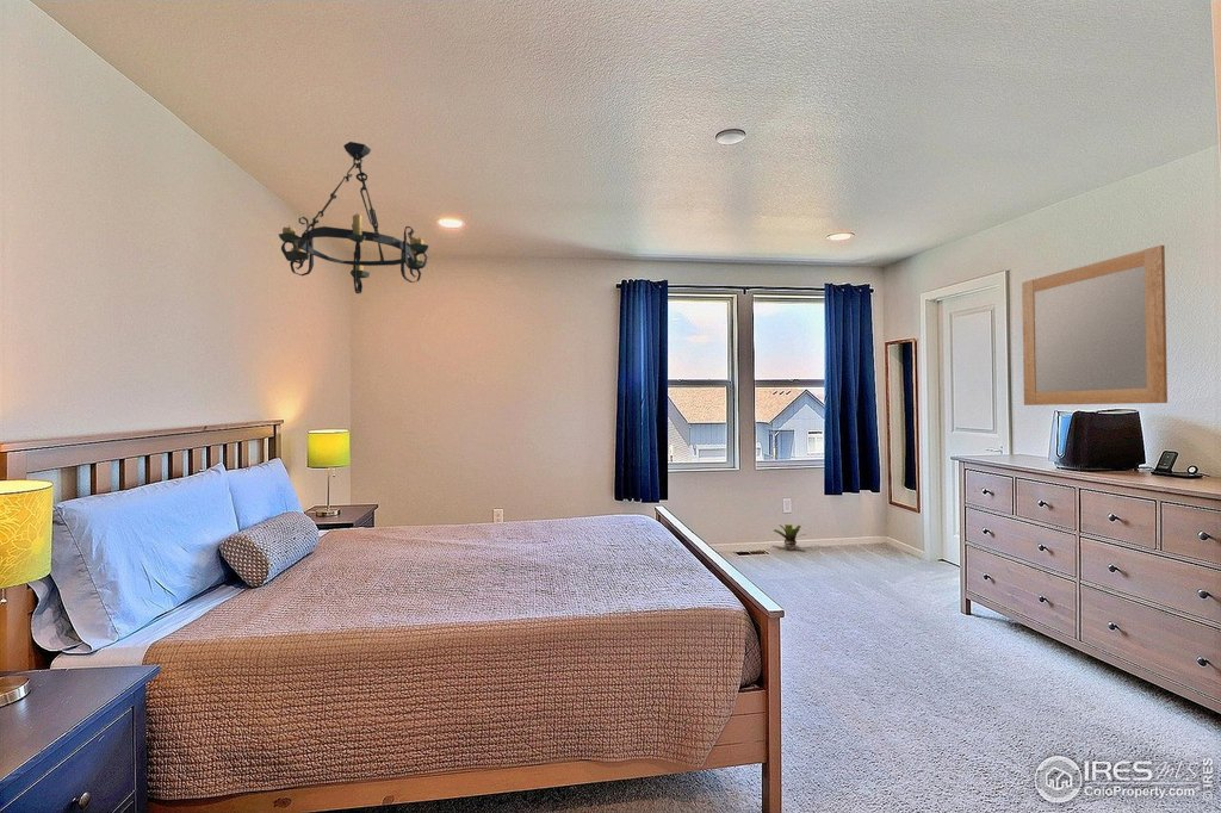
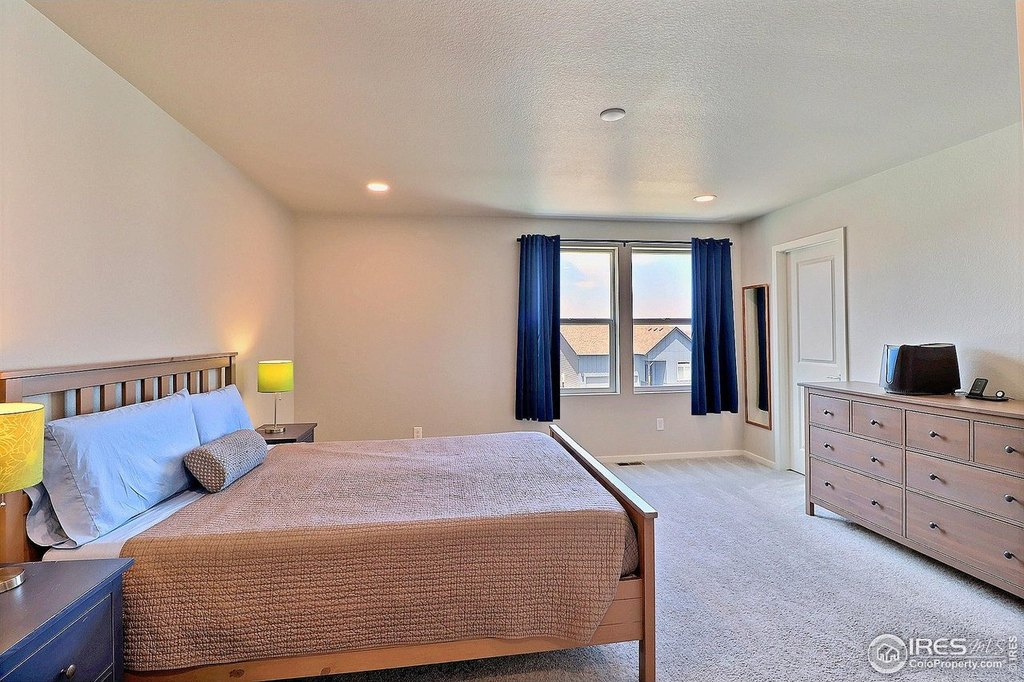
- home mirror [1021,244,1169,406]
- chandelier [278,141,430,294]
- potted plant [773,523,807,552]
